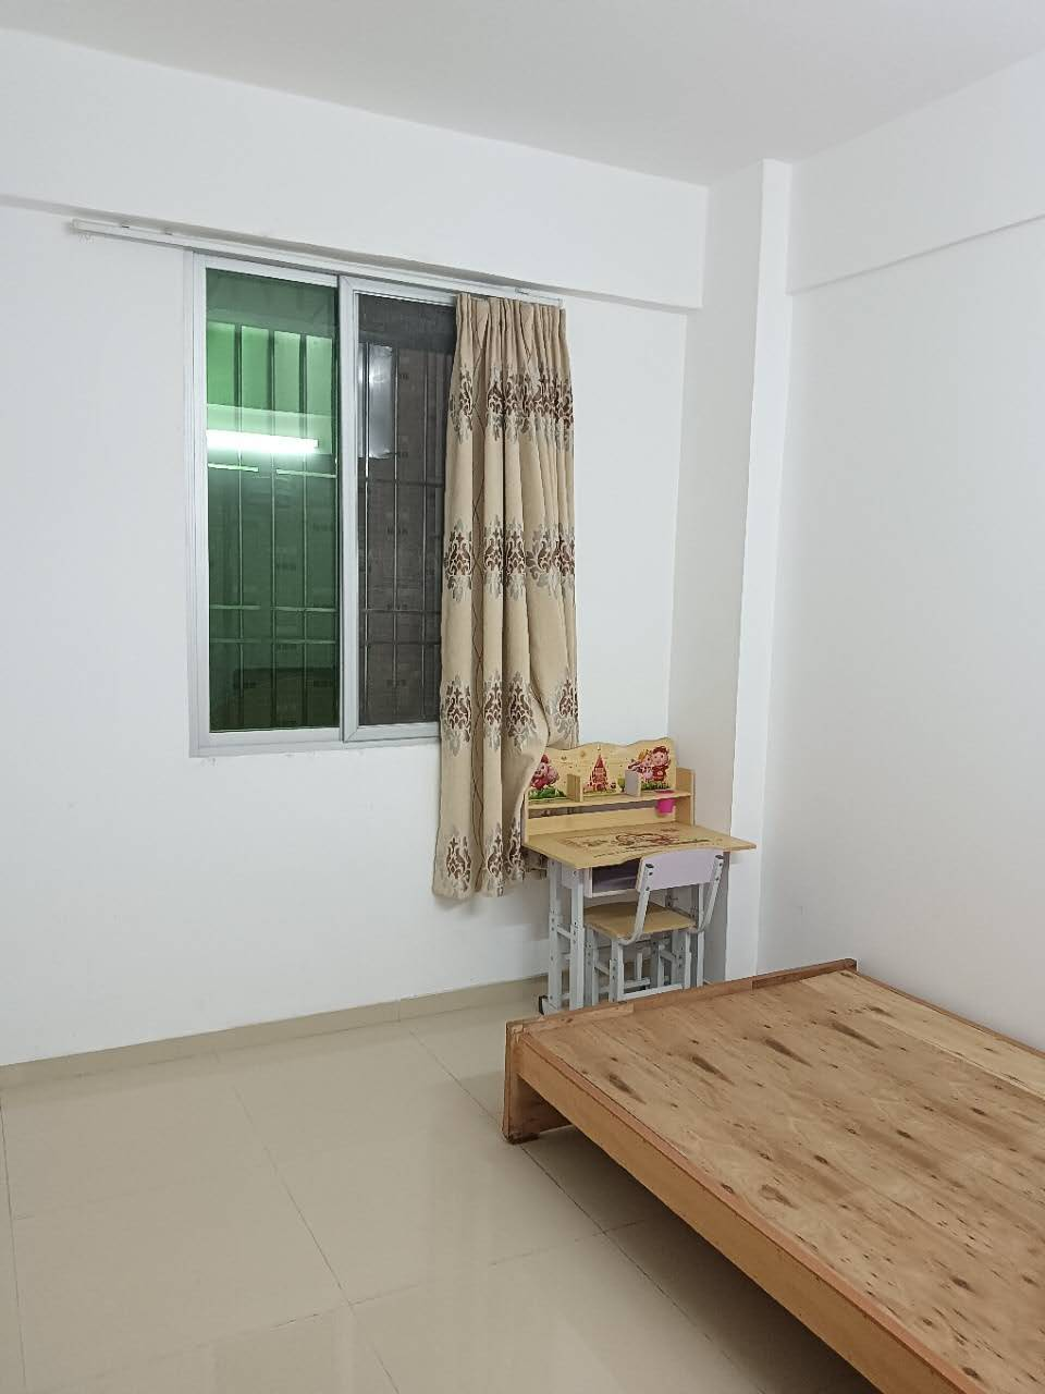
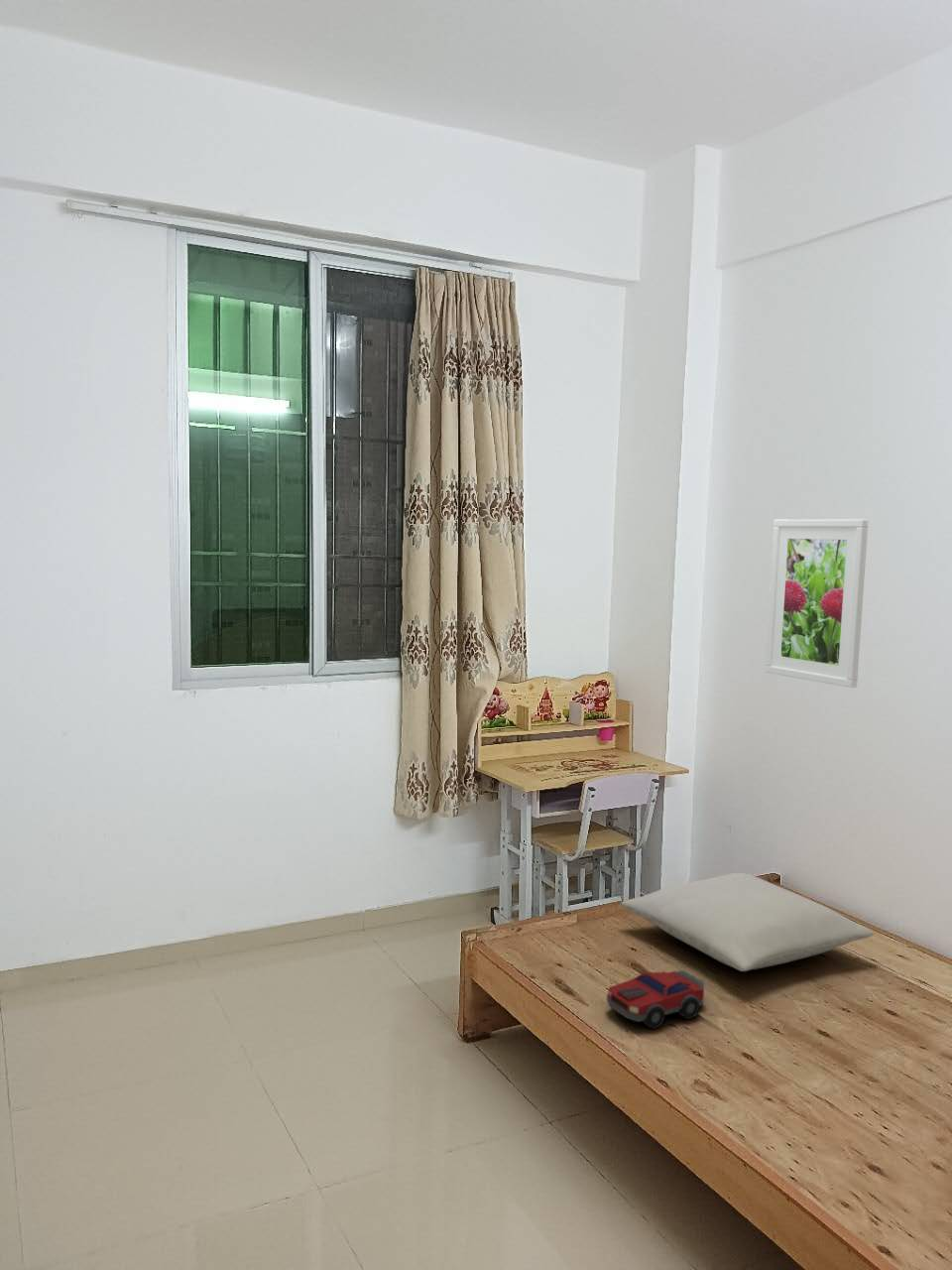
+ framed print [765,518,869,689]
+ toy car [606,969,705,1030]
+ pillow [620,872,875,972]
